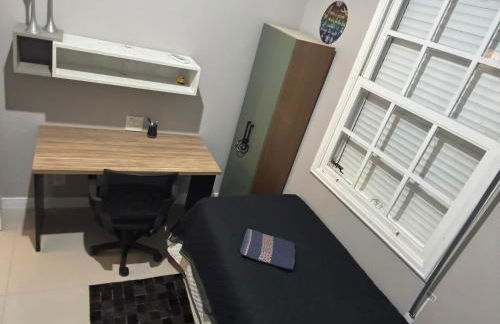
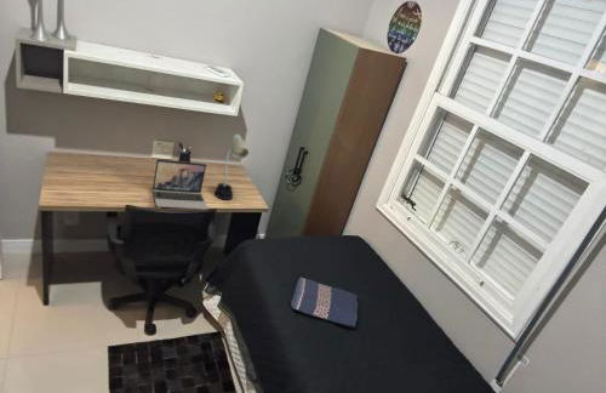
+ desk lamp [213,132,250,201]
+ laptop [152,158,208,210]
